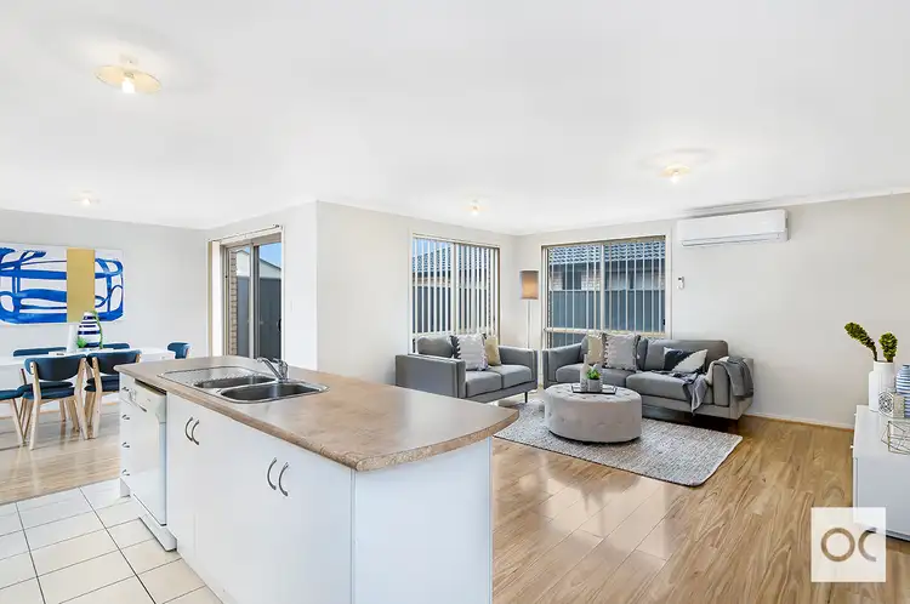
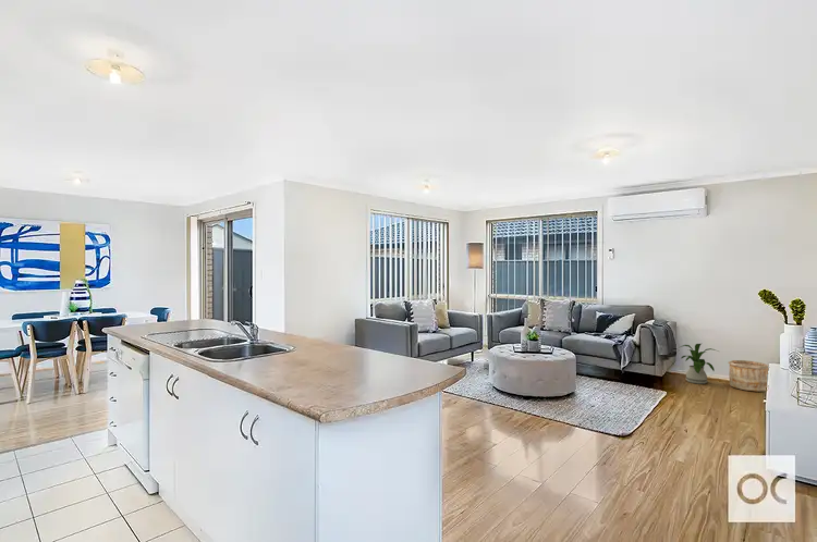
+ wooden bucket [727,359,769,393]
+ house plant [680,343,720,385]
